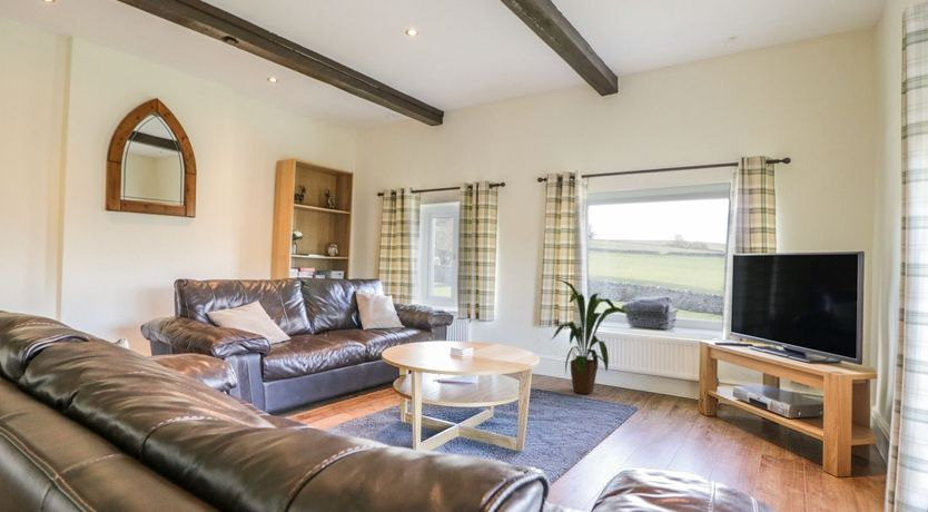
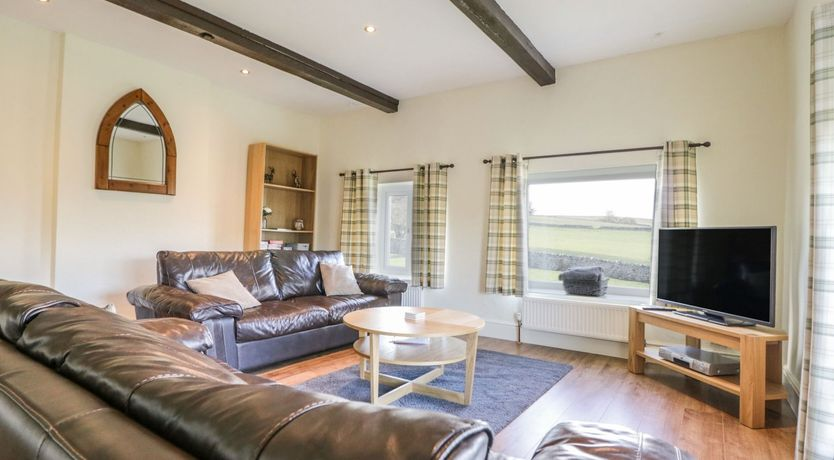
- house plant [551,278,638,395]
